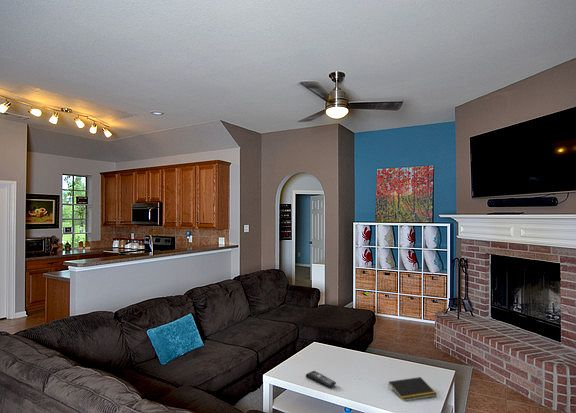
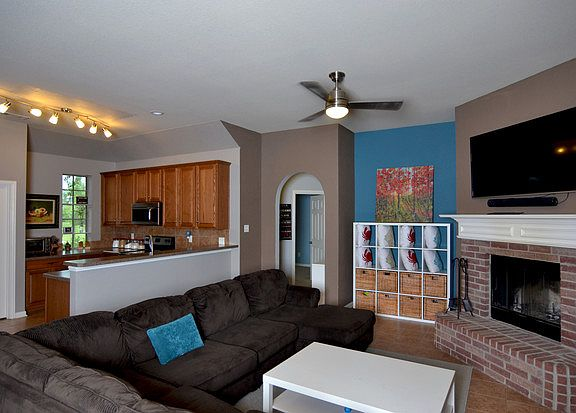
- notepad [387,376,438,402]
- remote control [305,370,337,388]
